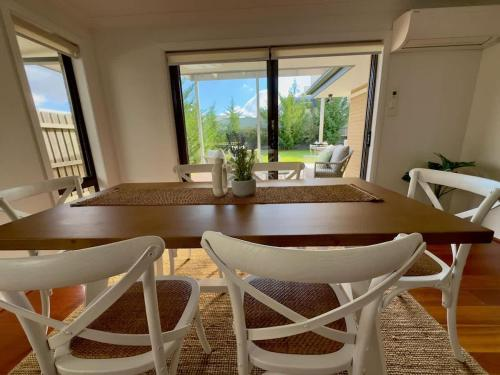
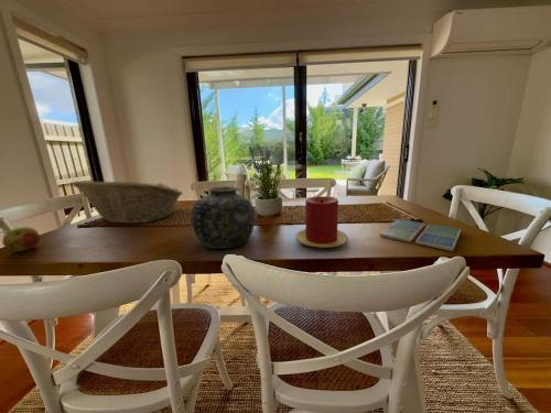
+ apple [1,226,41,253]
+ fruit basket [71,178,184,225]
+ vase [191,185,257,250]
+ candle [294,195,349,249]
+ drink coaster [379,218,462,252]
